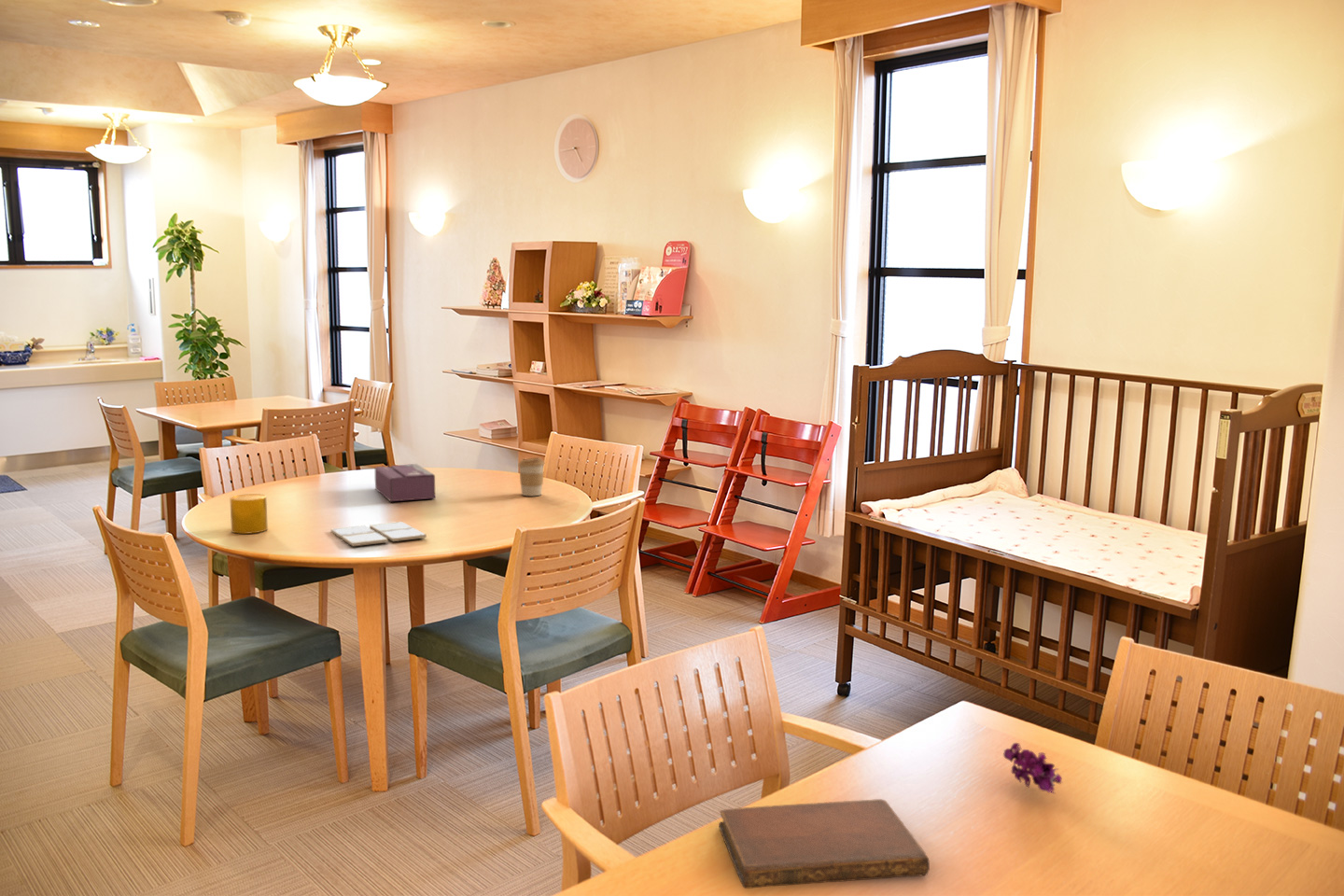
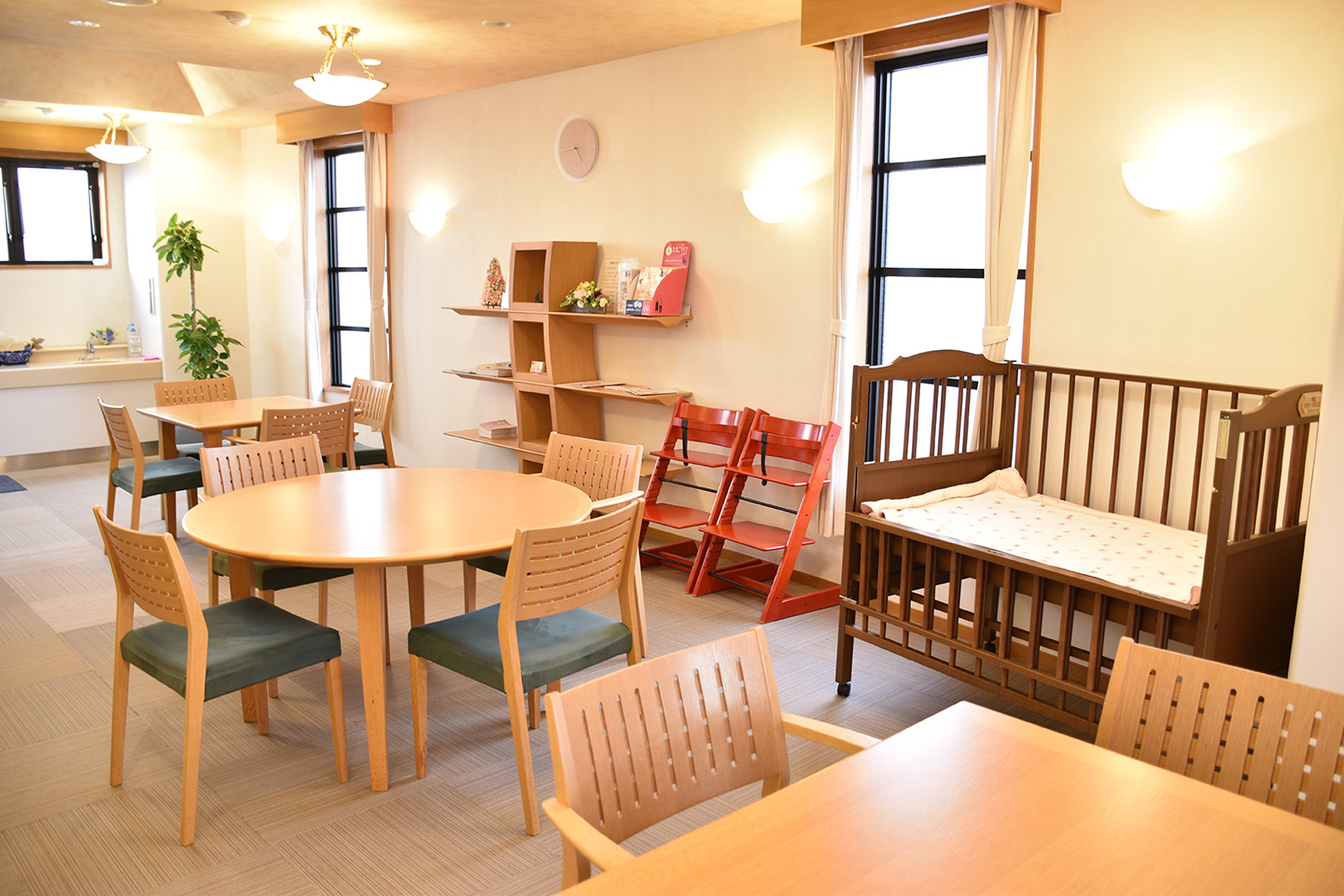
- drink coaster [330,521,427,547]
- cup [229,493,269,535]
- coffee cup [517,456,545,497]
- tissue box [374,463,436,502]
- notebook [718,798,931,889]
- flower [1002,742,1063,794]
